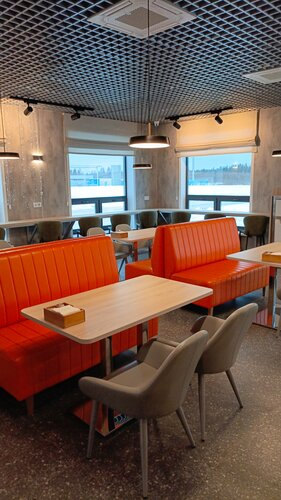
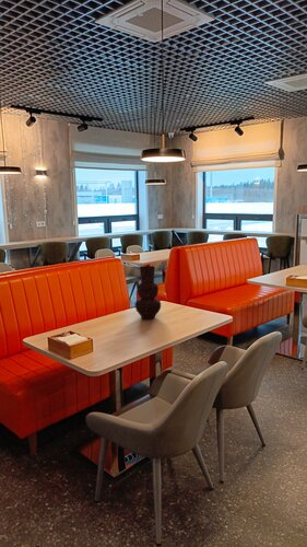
+ vase [133,265,162,321]
